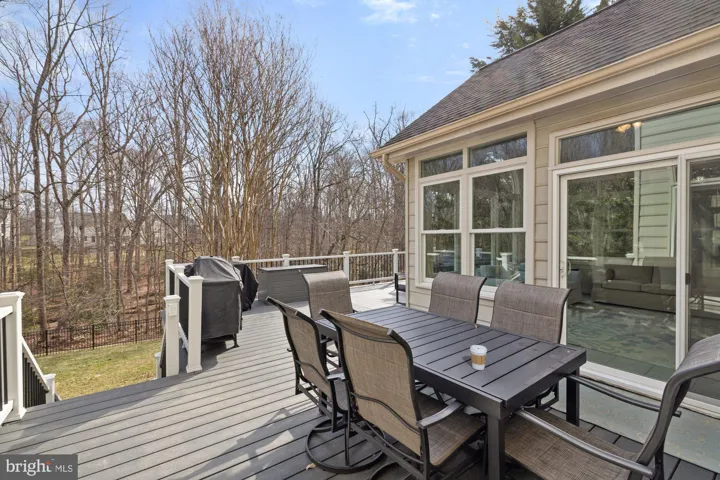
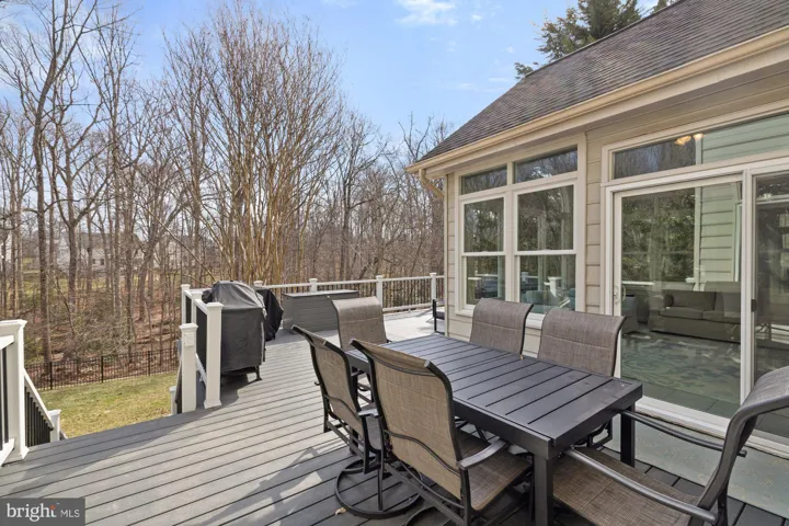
- coffee cup [469,344,488,371]
